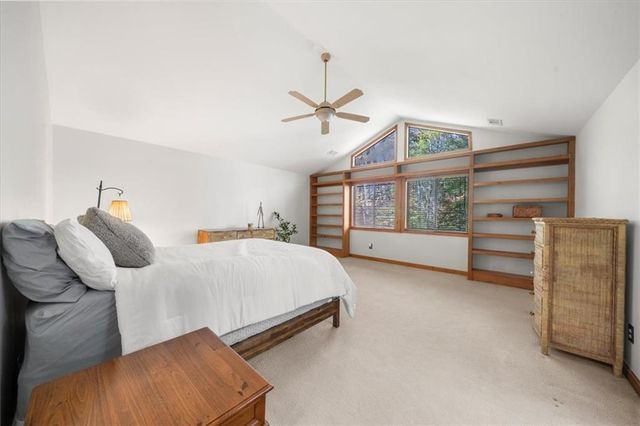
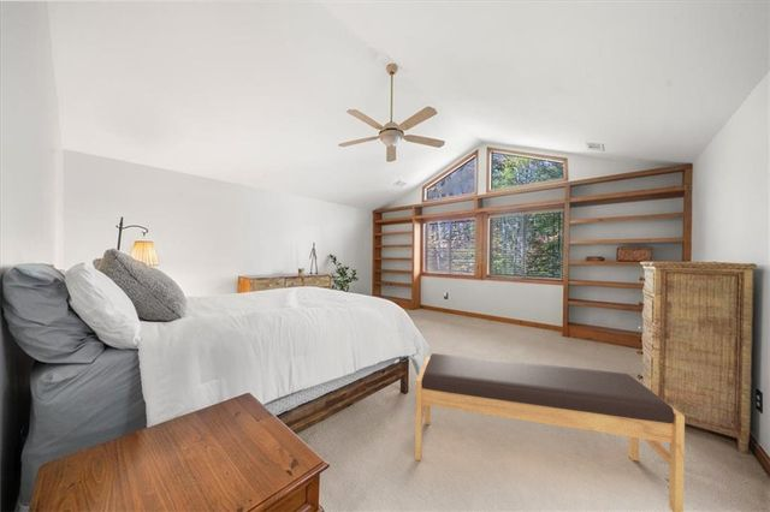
+ bench [414,352,686,512]
